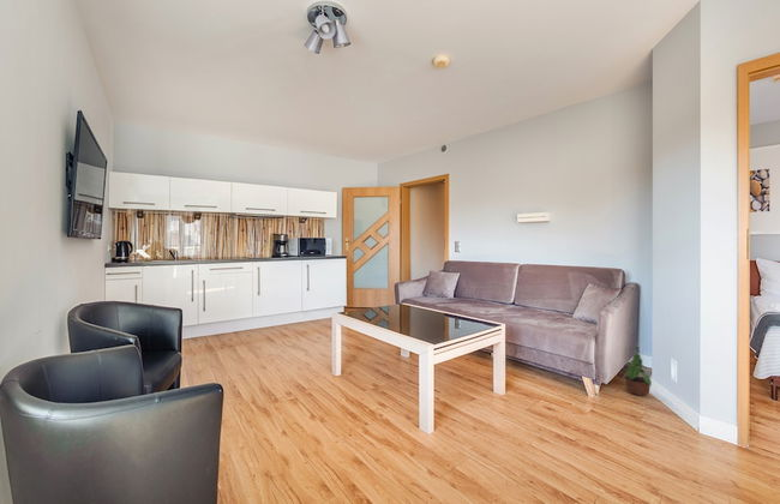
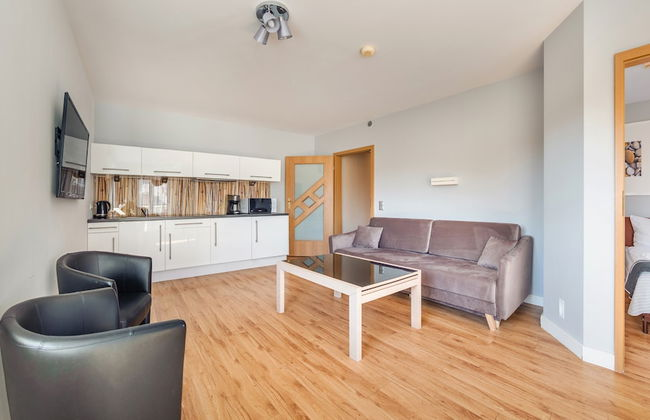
- potted plant [622,346,653,397]
